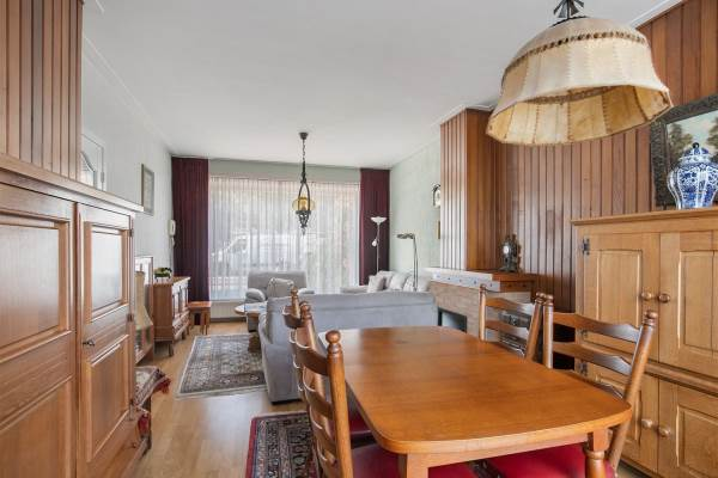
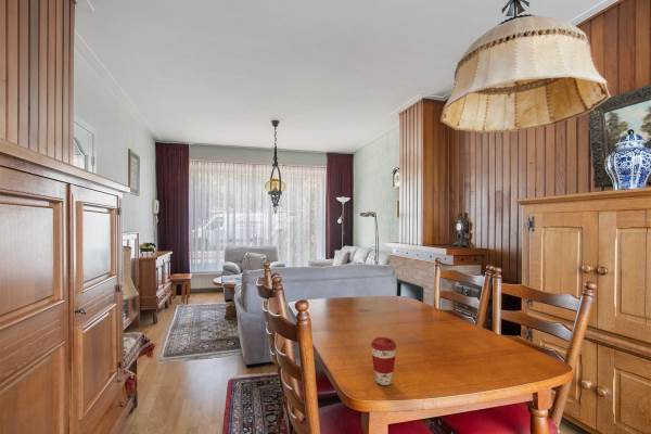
+ coffee cup [370,336,398,386]
